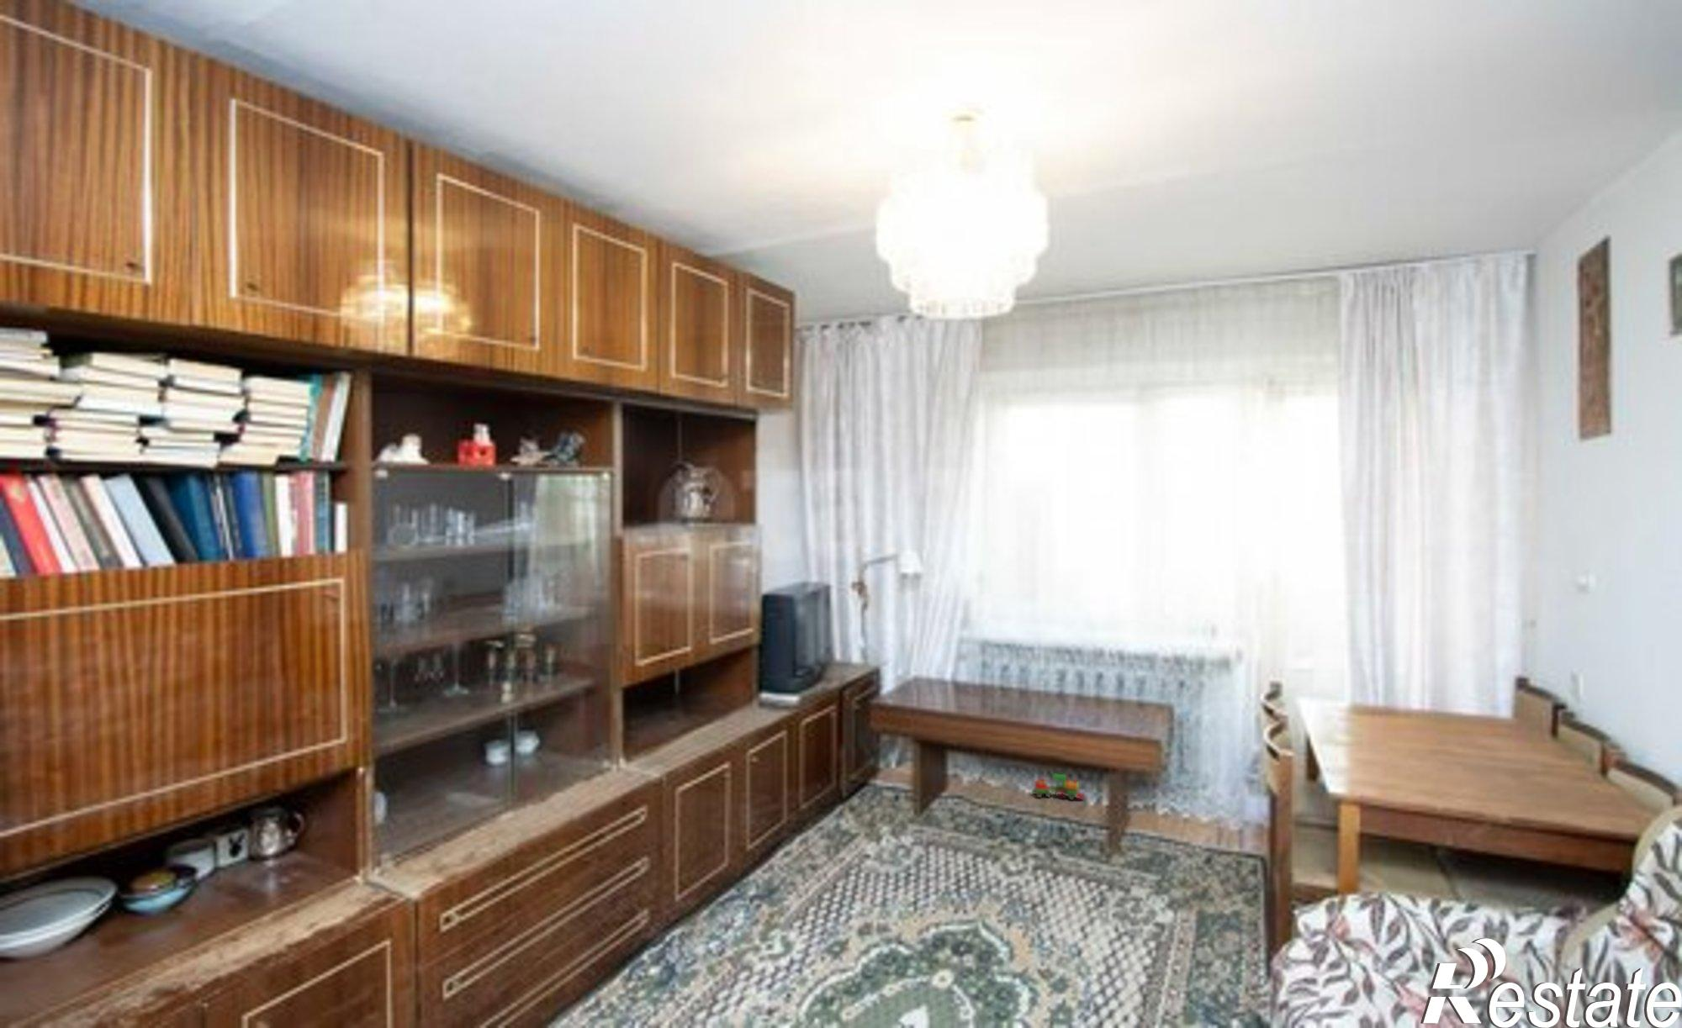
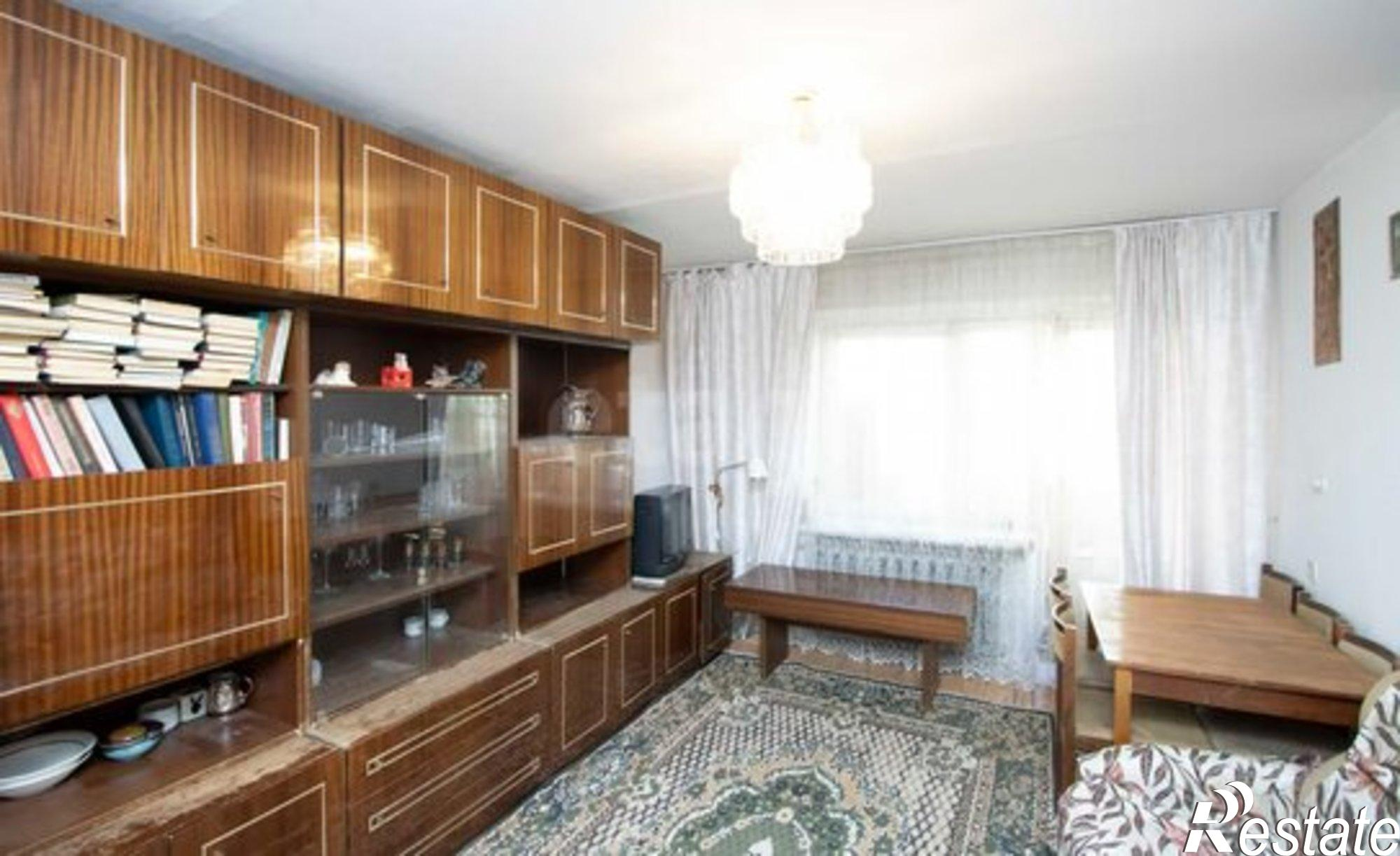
- toy train [1031,772,1086,801]
